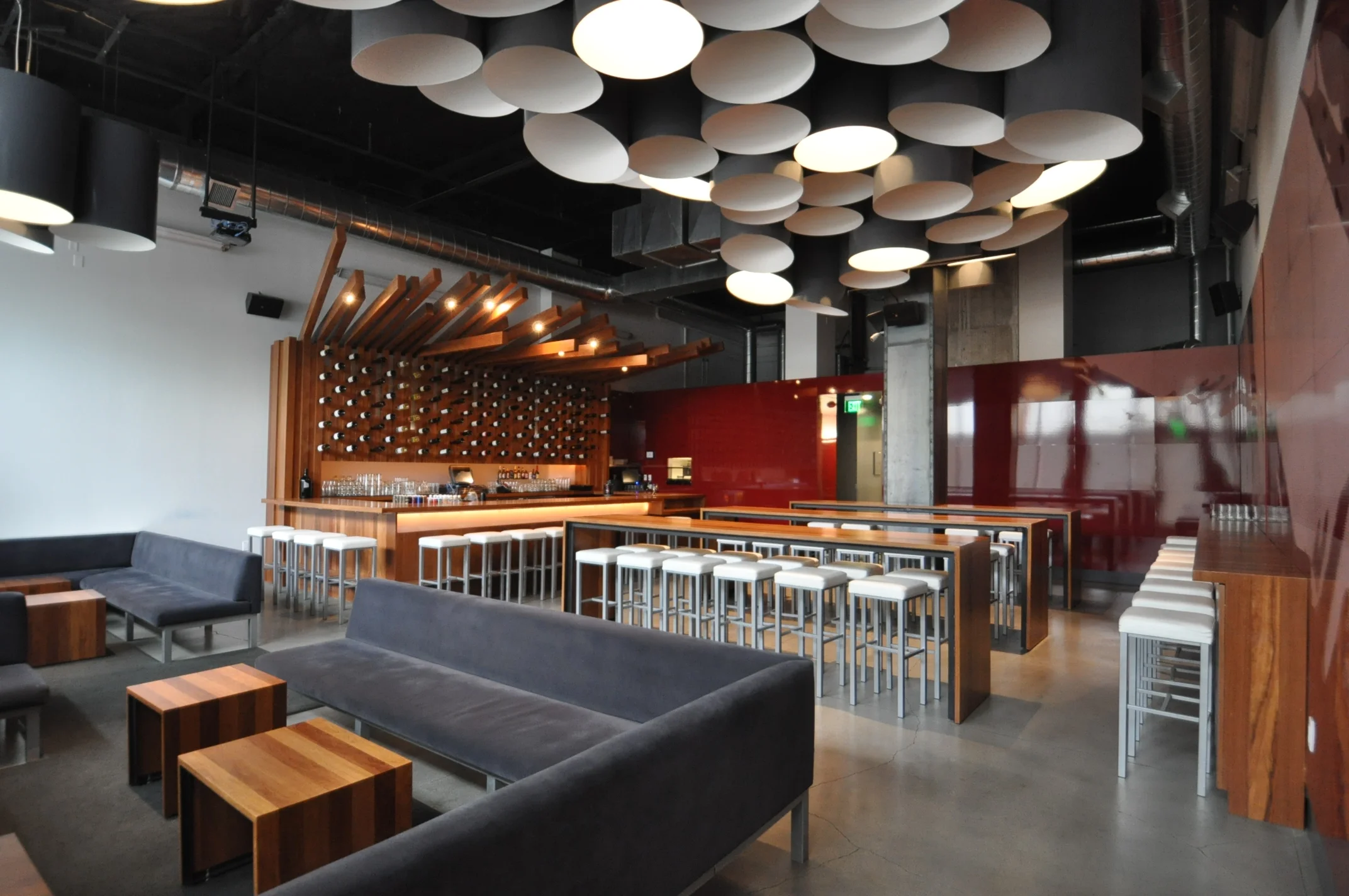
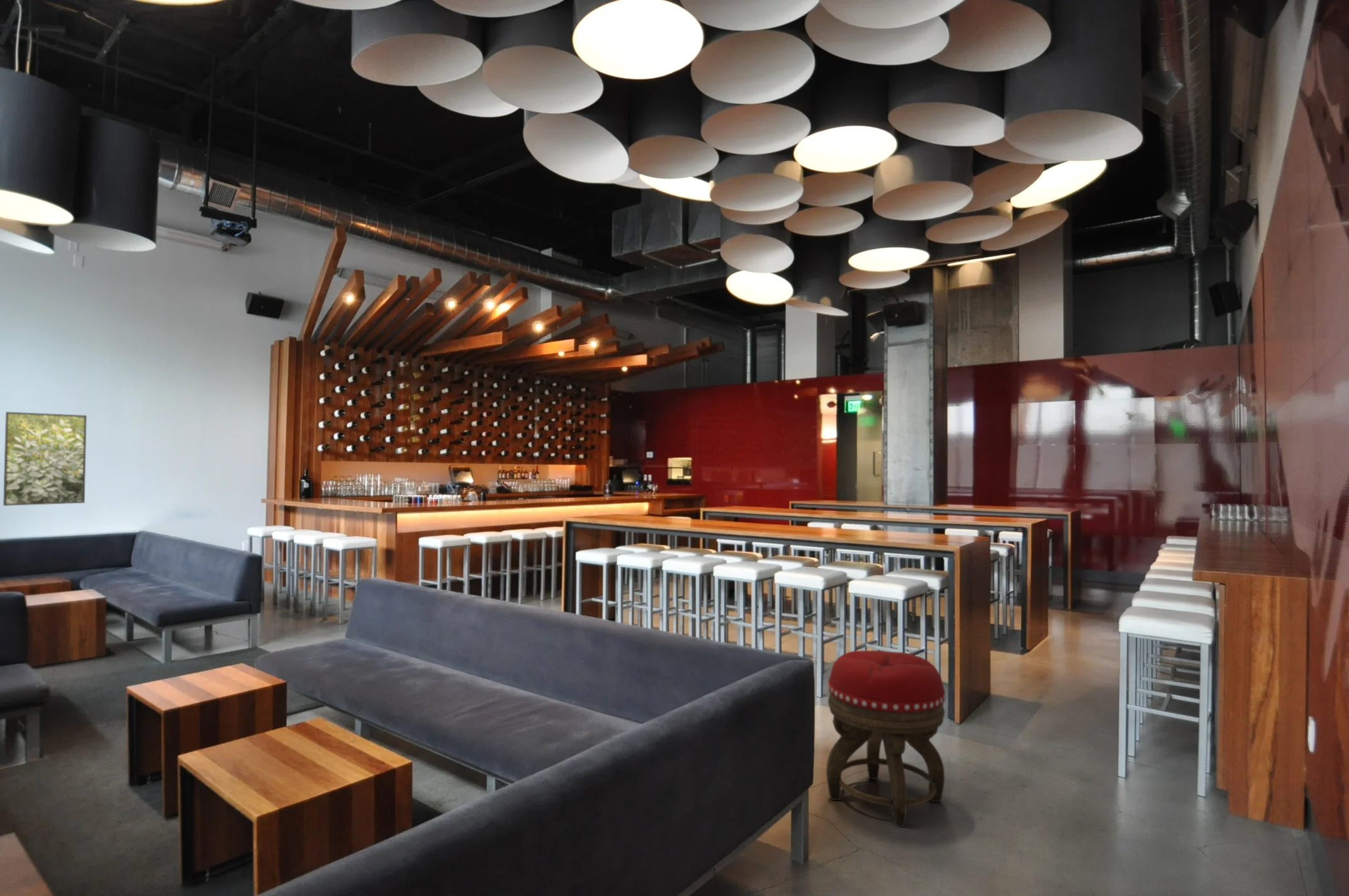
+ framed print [3,411,87,507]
+ footstool [826,650,946,827]
